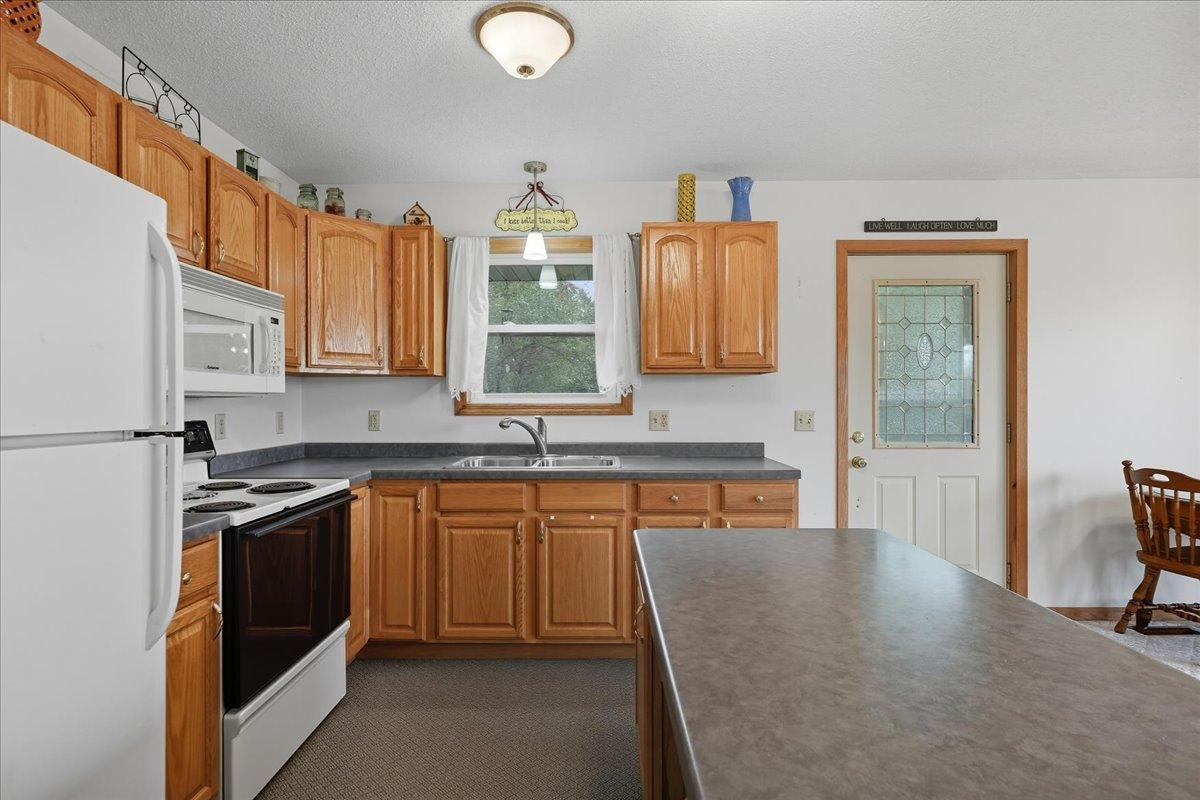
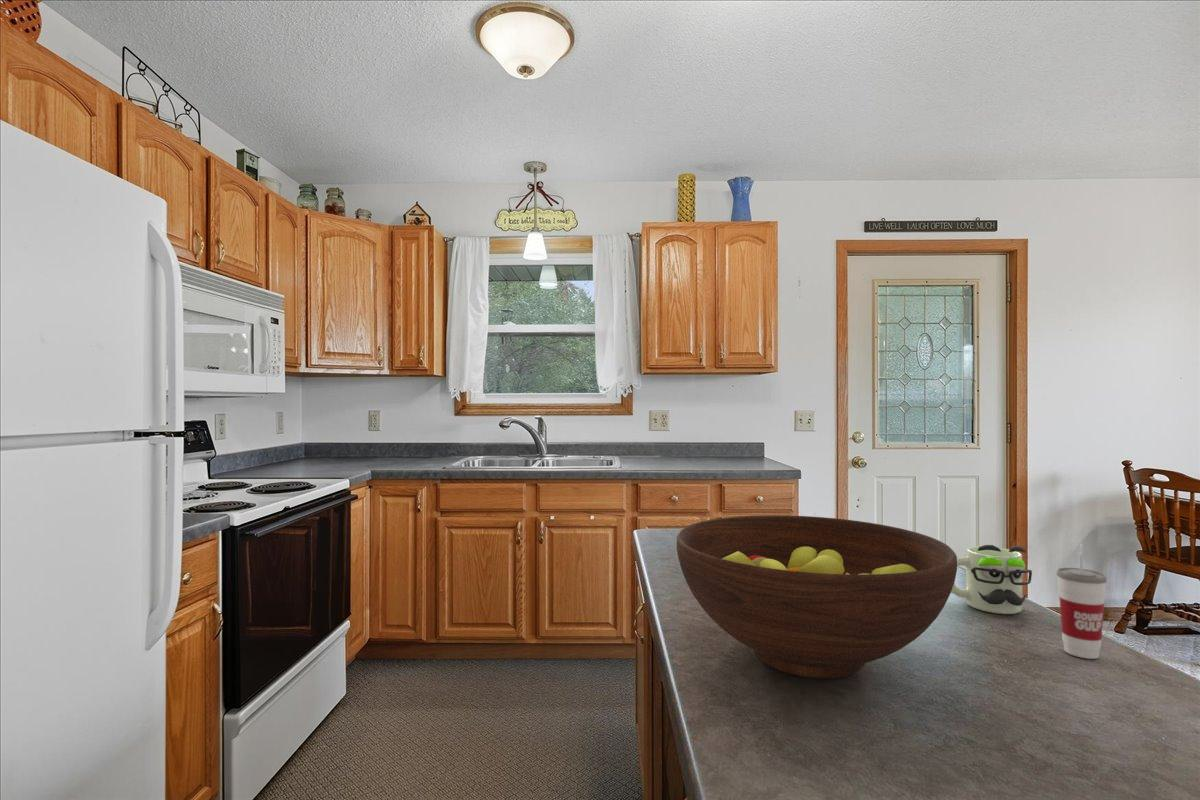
+ mug [951,544,1033,615]
+ fruit bowl [675,514,958,680]
+ cup [1056,543,1108,660]
